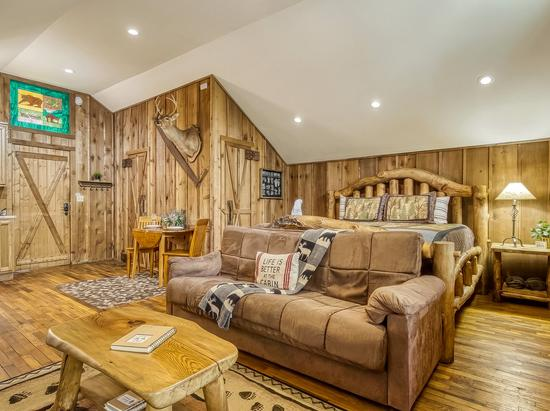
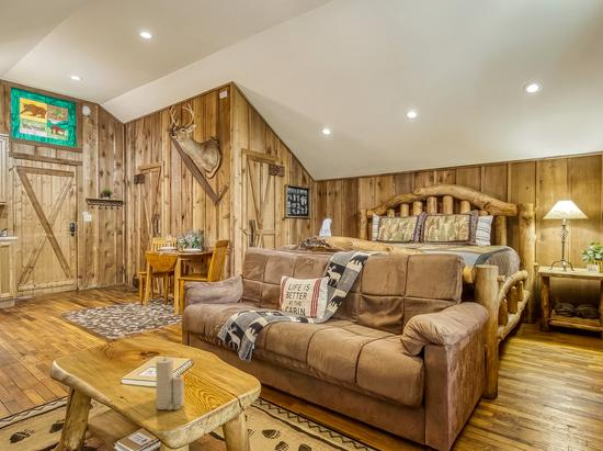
+ candle [155,356,185,410]
